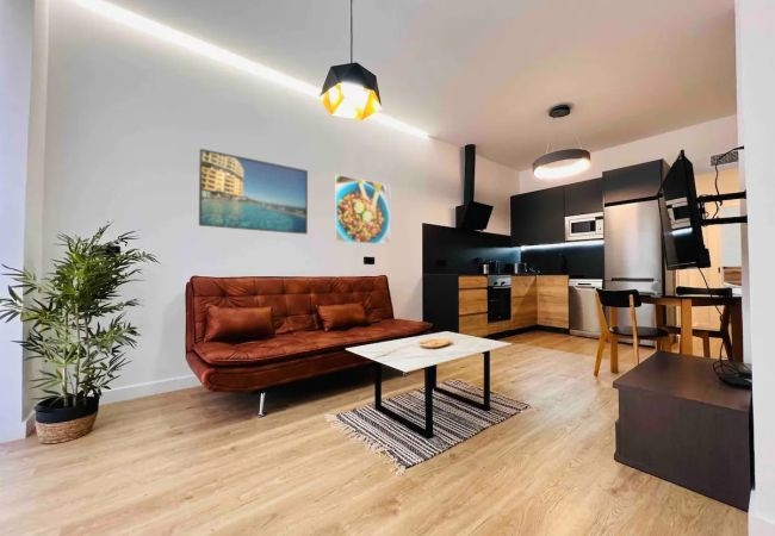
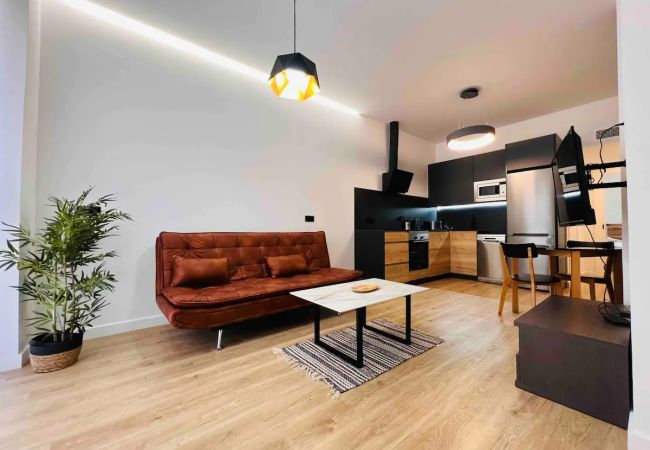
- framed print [334,173,391,247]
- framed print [198,148,309,236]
